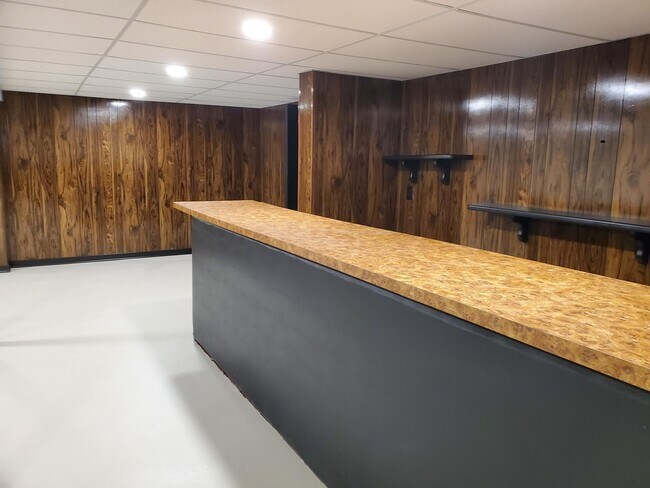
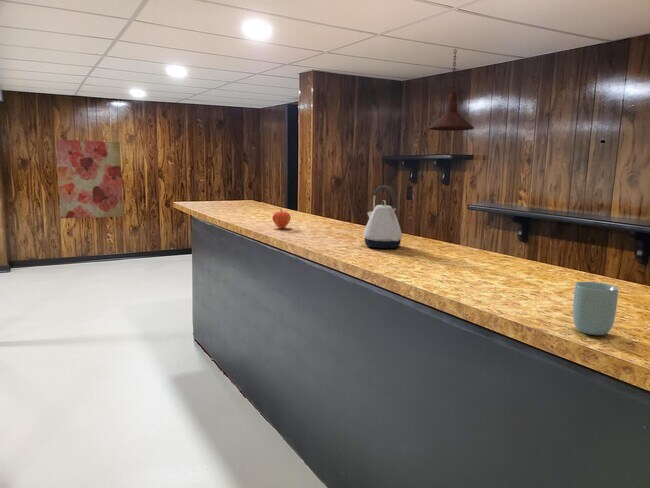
+ fruit [271,208,292,229]
+ pendant light [427,48,475,132]
+ kettle [362,185,403,249]
+ wall art [55,138,124,219]
+ cup [572,281,619,336]
